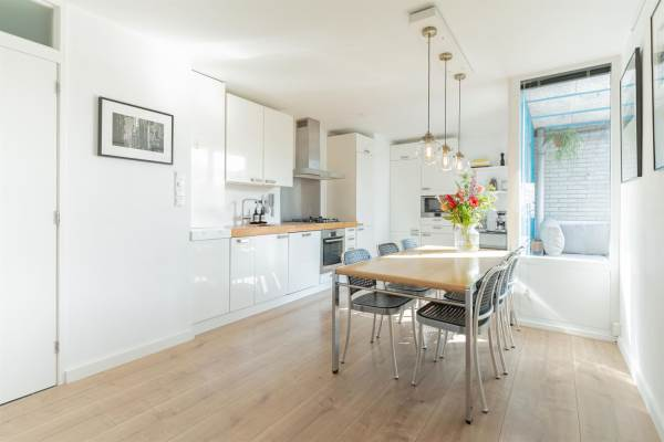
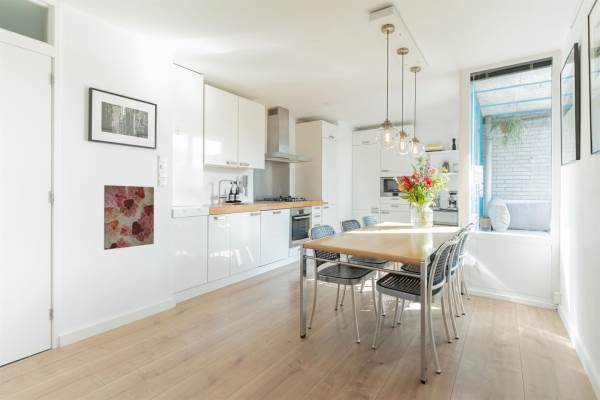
+ wall art [103,184,155,251]
